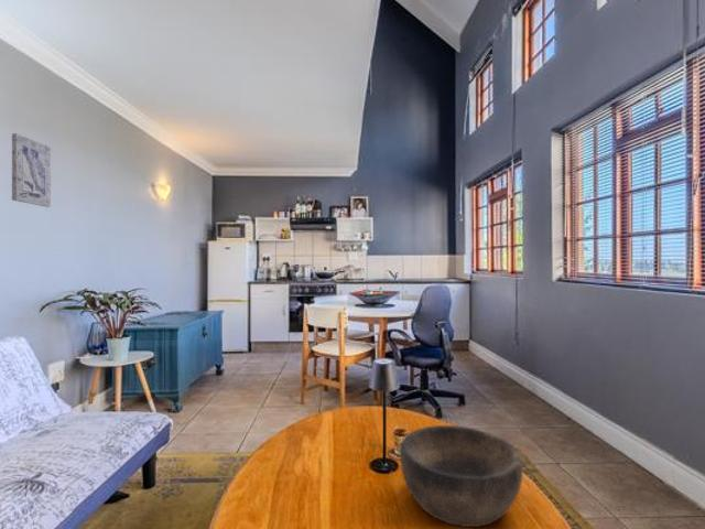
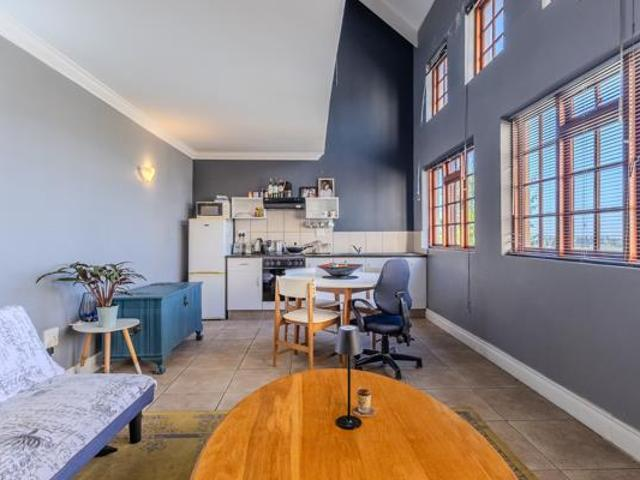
- bowl [399,424,523,528]
- wall art [11,132,52,208]
